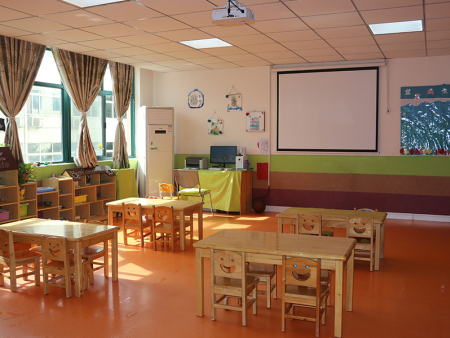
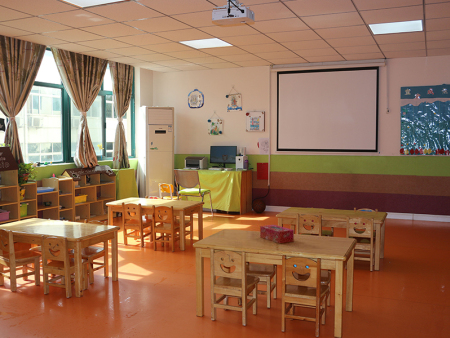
+ tissue box [259,224,295,244]
